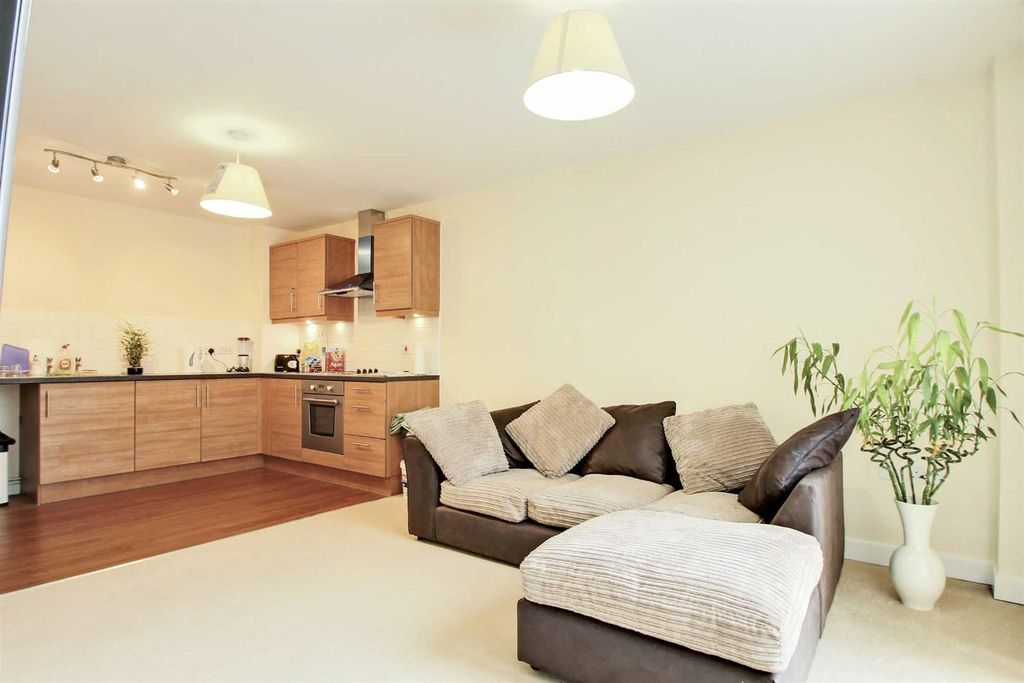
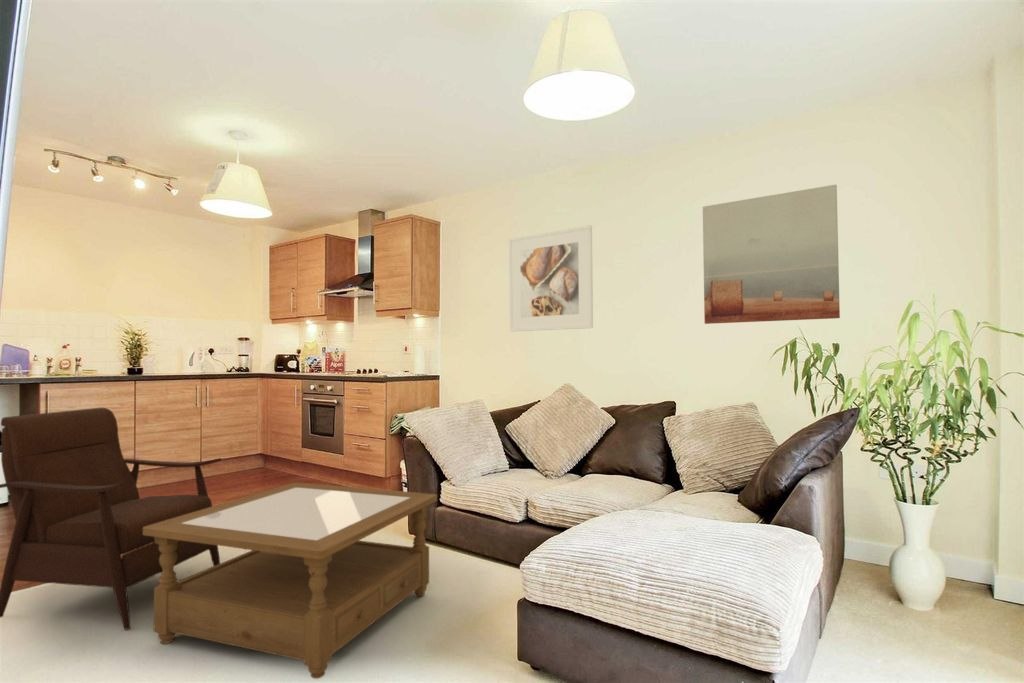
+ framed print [508,224,594,333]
+ armchair [0,407,223,631]
+ coffee table [143,481,438,680]
+ wall art [702,184,841,325]
